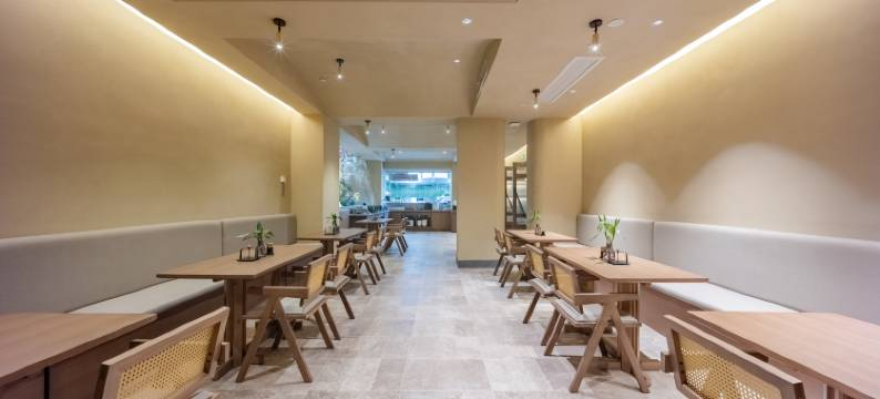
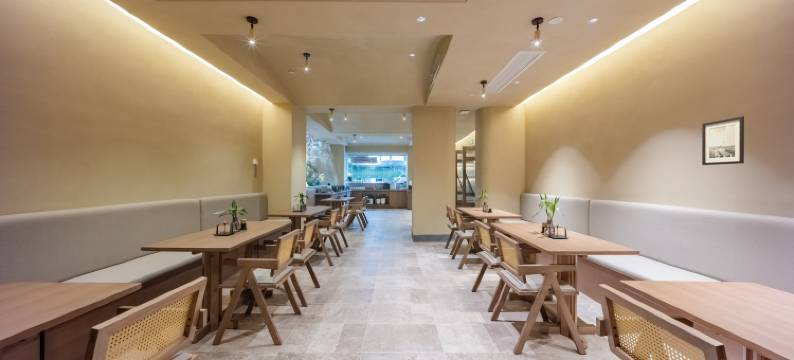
+ wall art [701,115,745,166]
